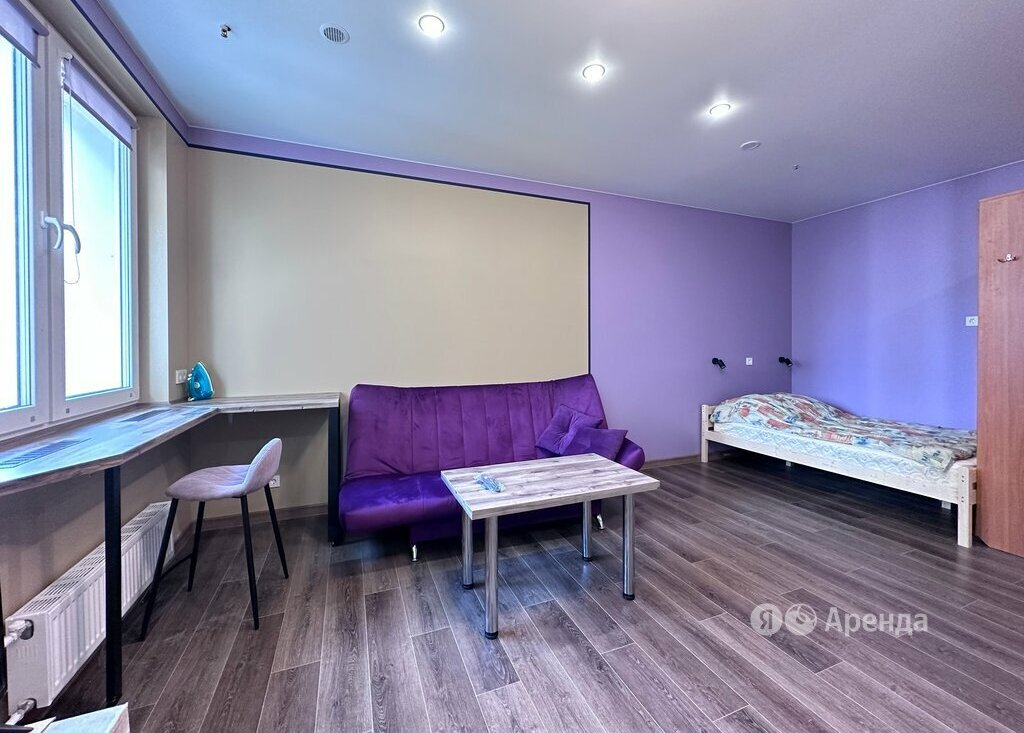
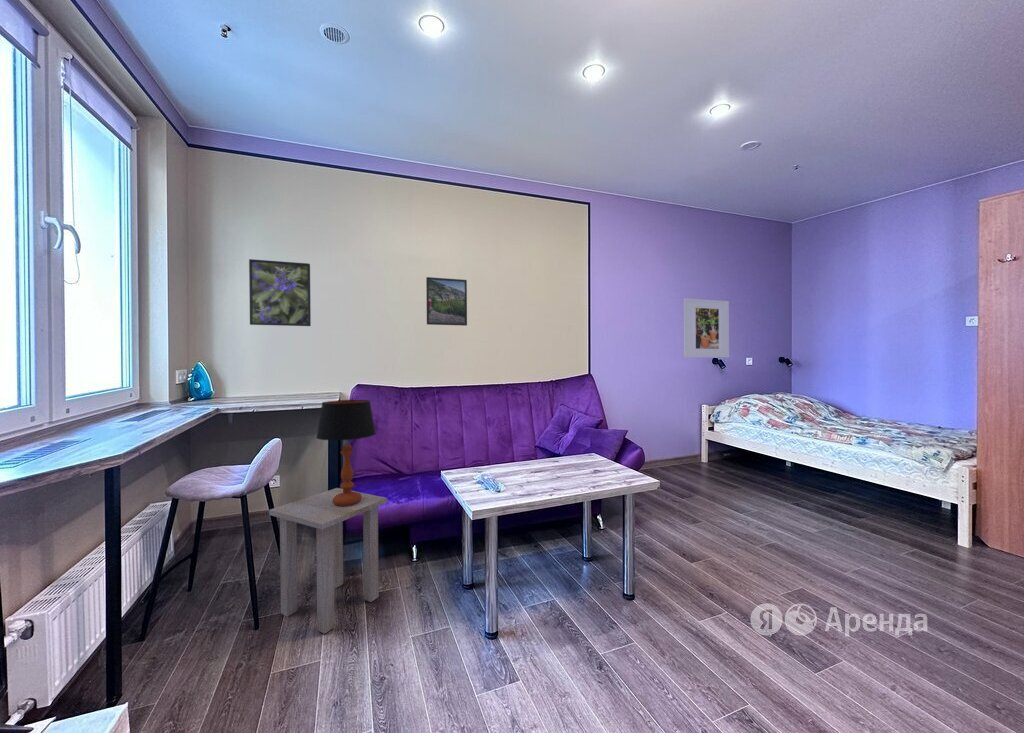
+ side table [268,487,388,635]
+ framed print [683,297,730,358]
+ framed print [425,276,468,327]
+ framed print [248,258,312,327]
+ table lamp [315,399,377,506]
